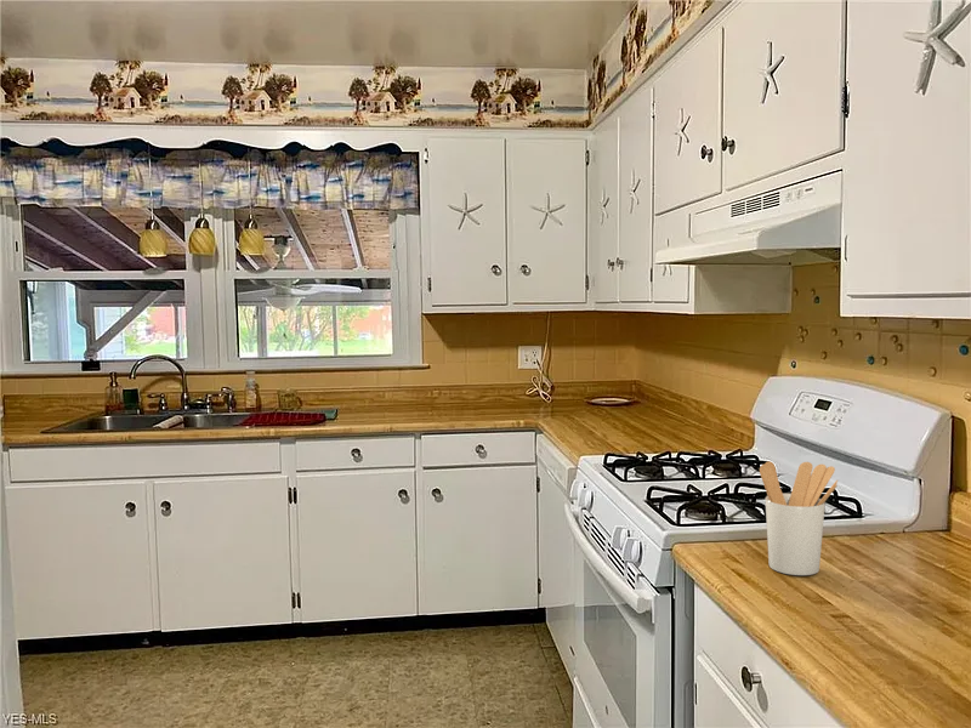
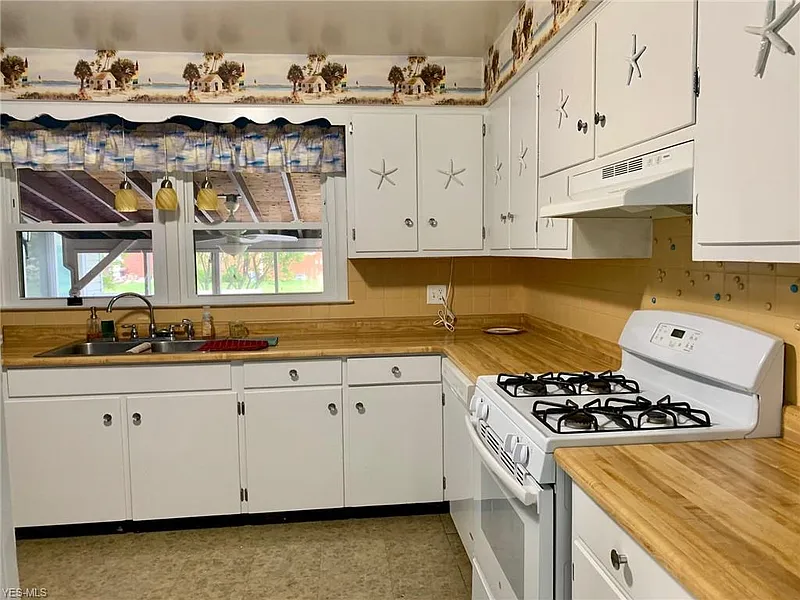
- utensil holder [759,460,839,576]
